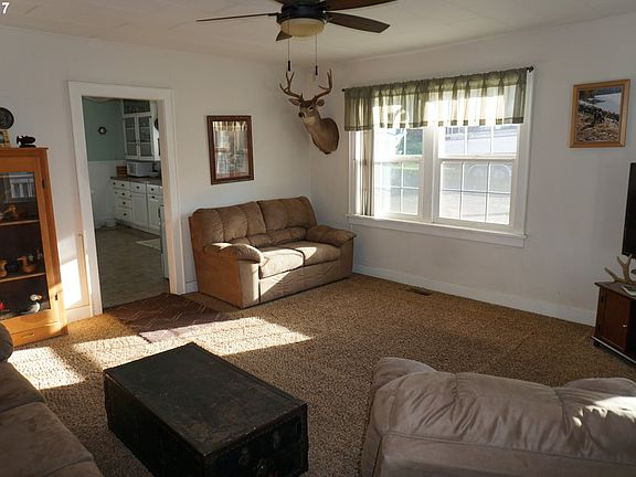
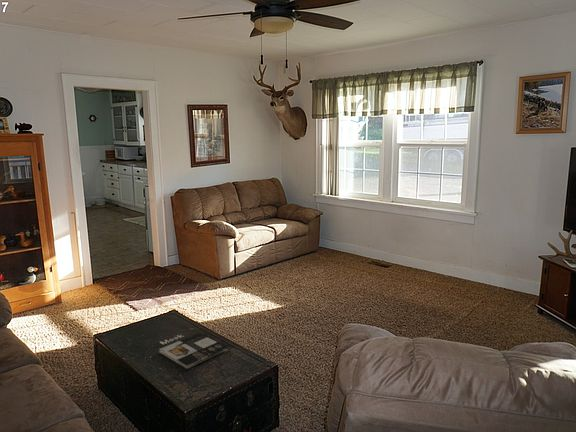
+ magazine [158,332,229,370]
